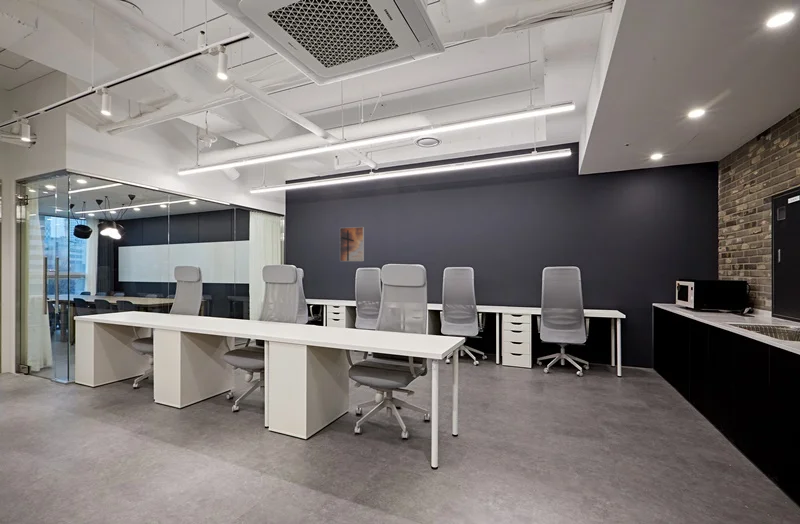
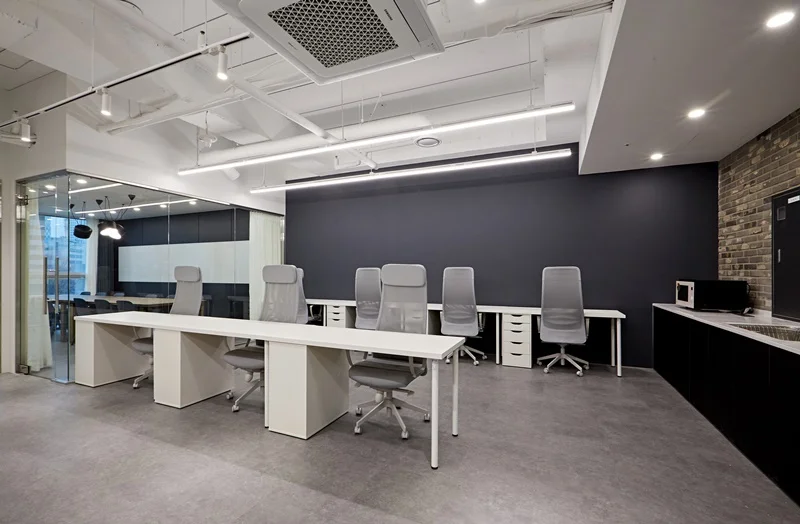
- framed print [339,226,365,262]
